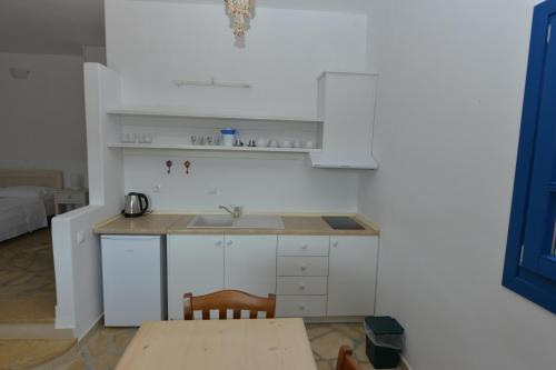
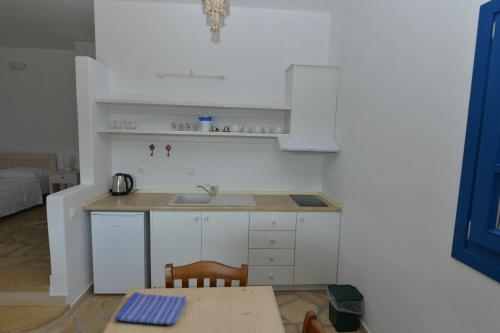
+ dish towel [113,291,187,326]
